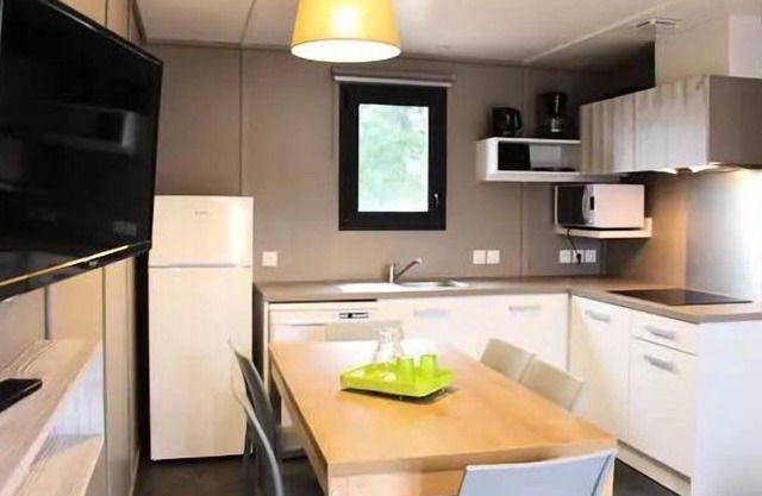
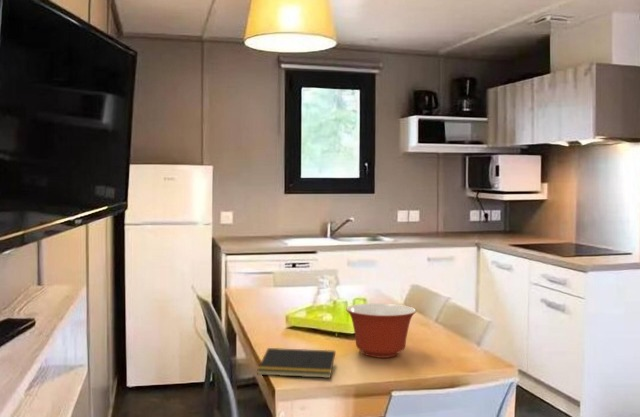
+ notepad [256,347,336,379]
+ mixing bowl [345,302,417,359]
